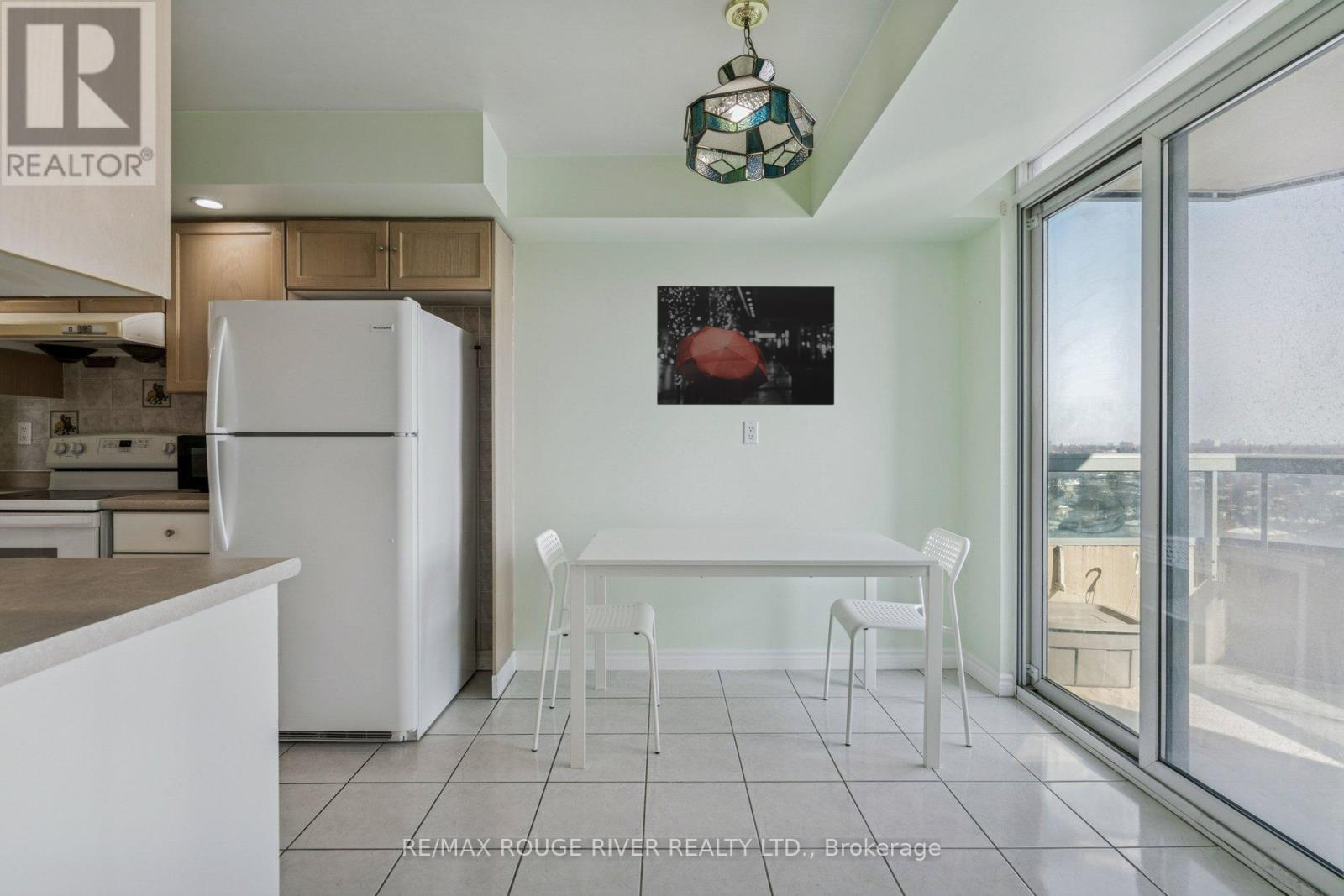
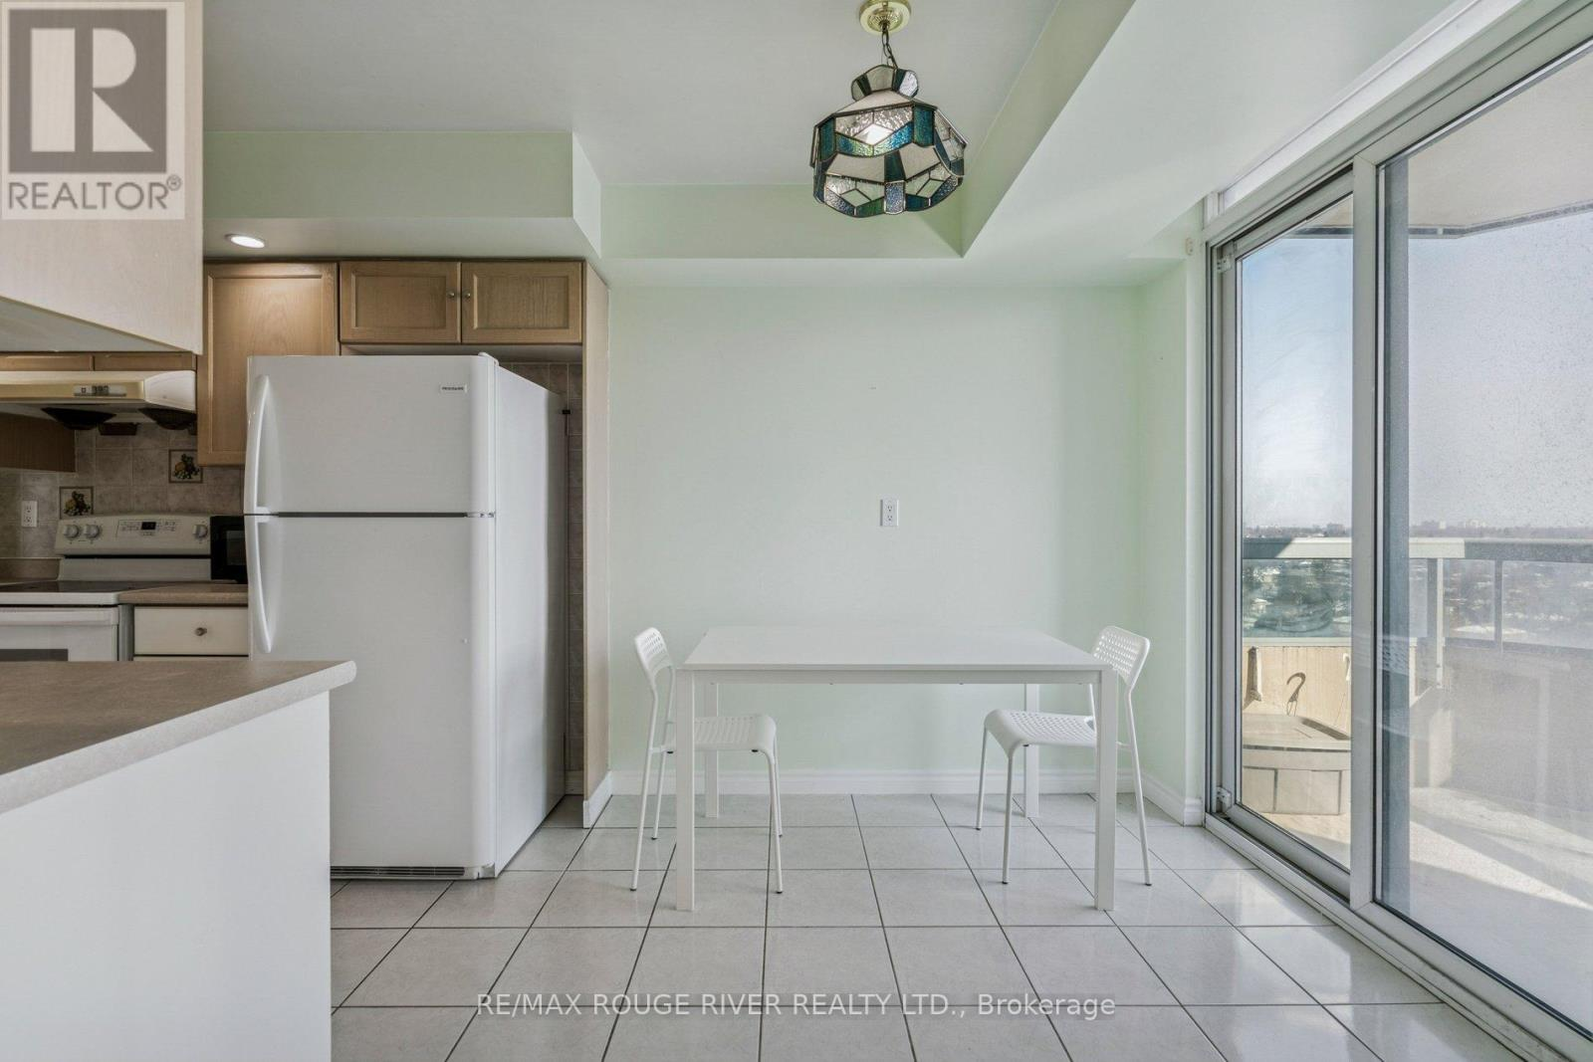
- wall art [656,285,836,406]
